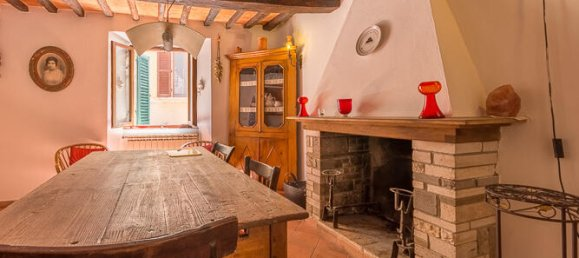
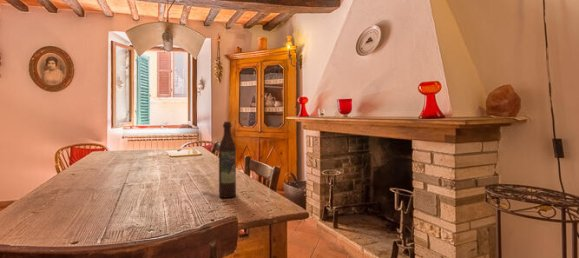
+ wine bottle [218,121,237,199]
